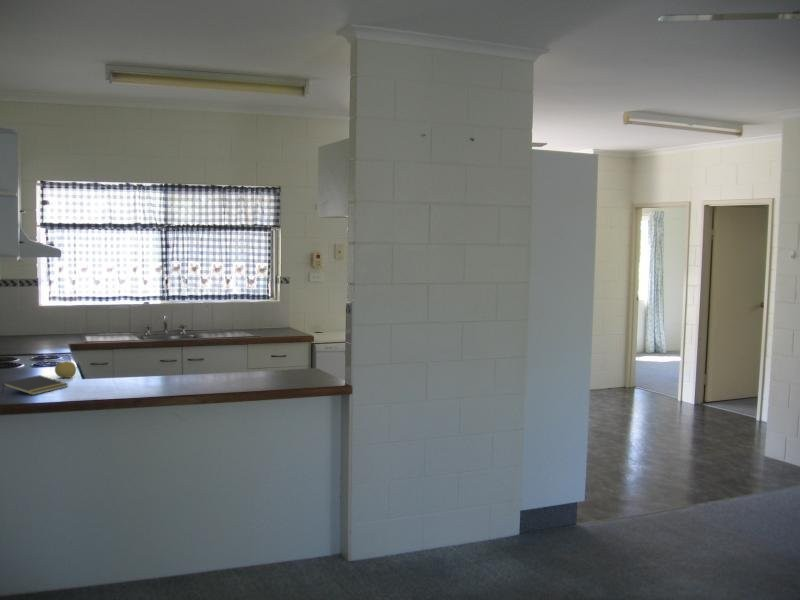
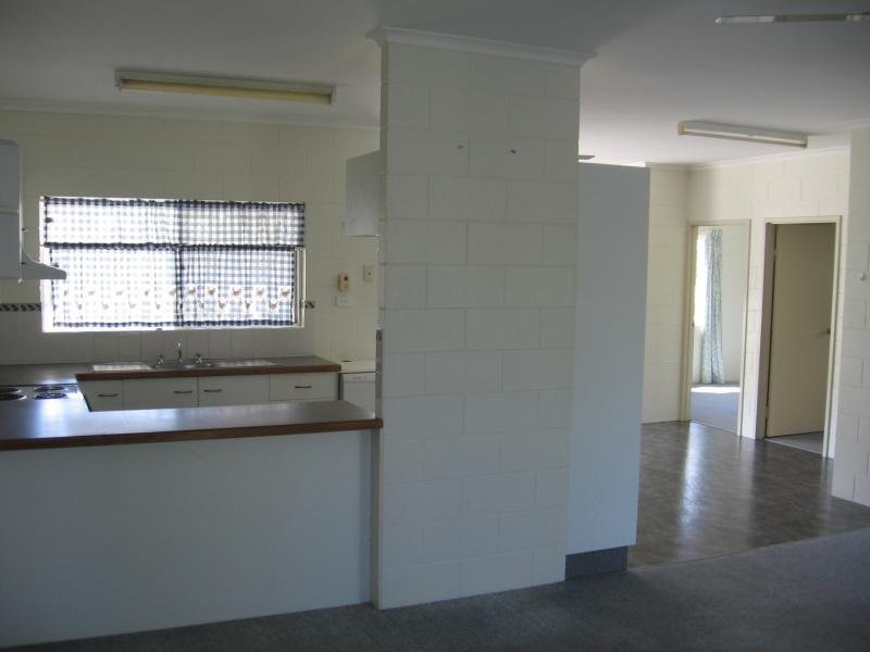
- fruit [54,360,77,379]
- notepad [1,374,69,396]
